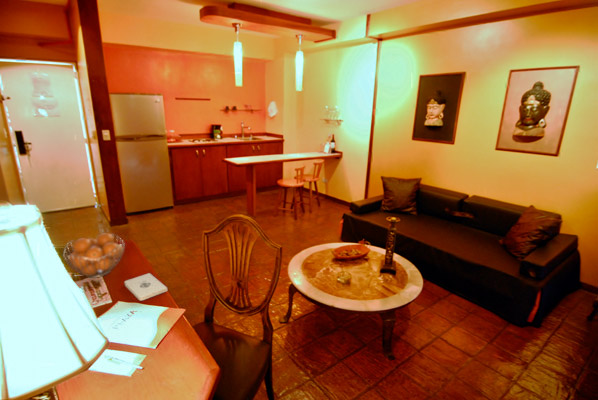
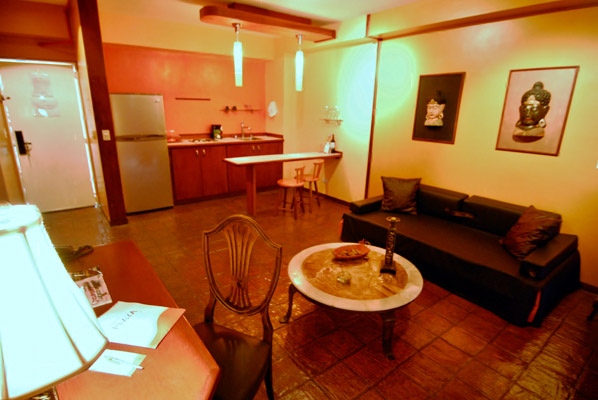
- fruit basket [62,232,126,279]
- notepad [123,272,168,301]
